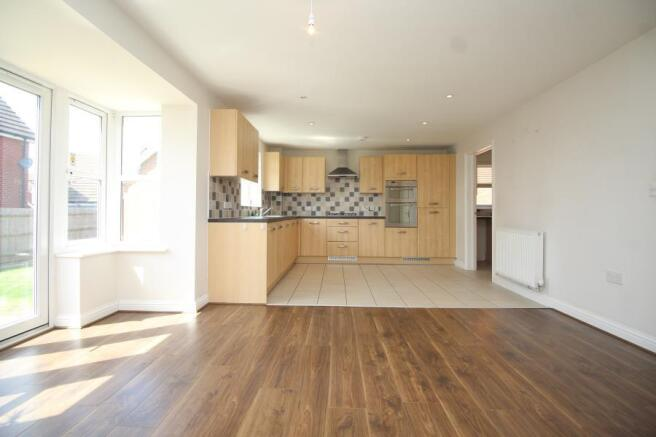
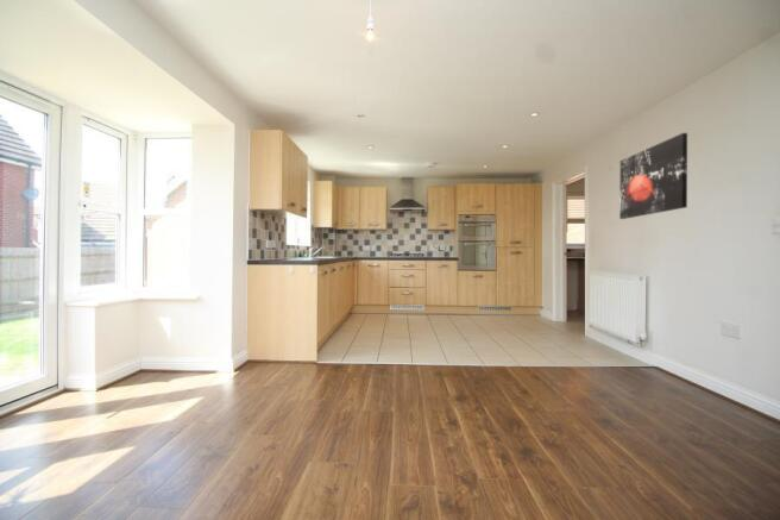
+ wall art [618,132,688,220]
